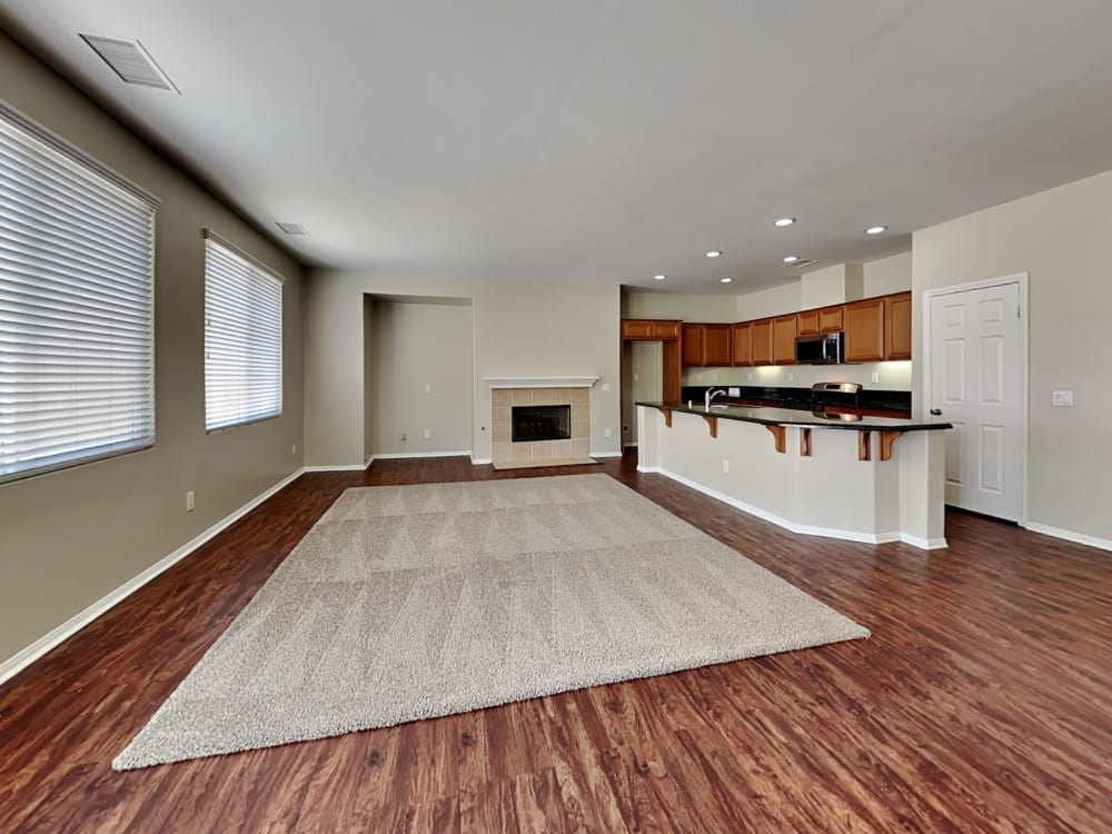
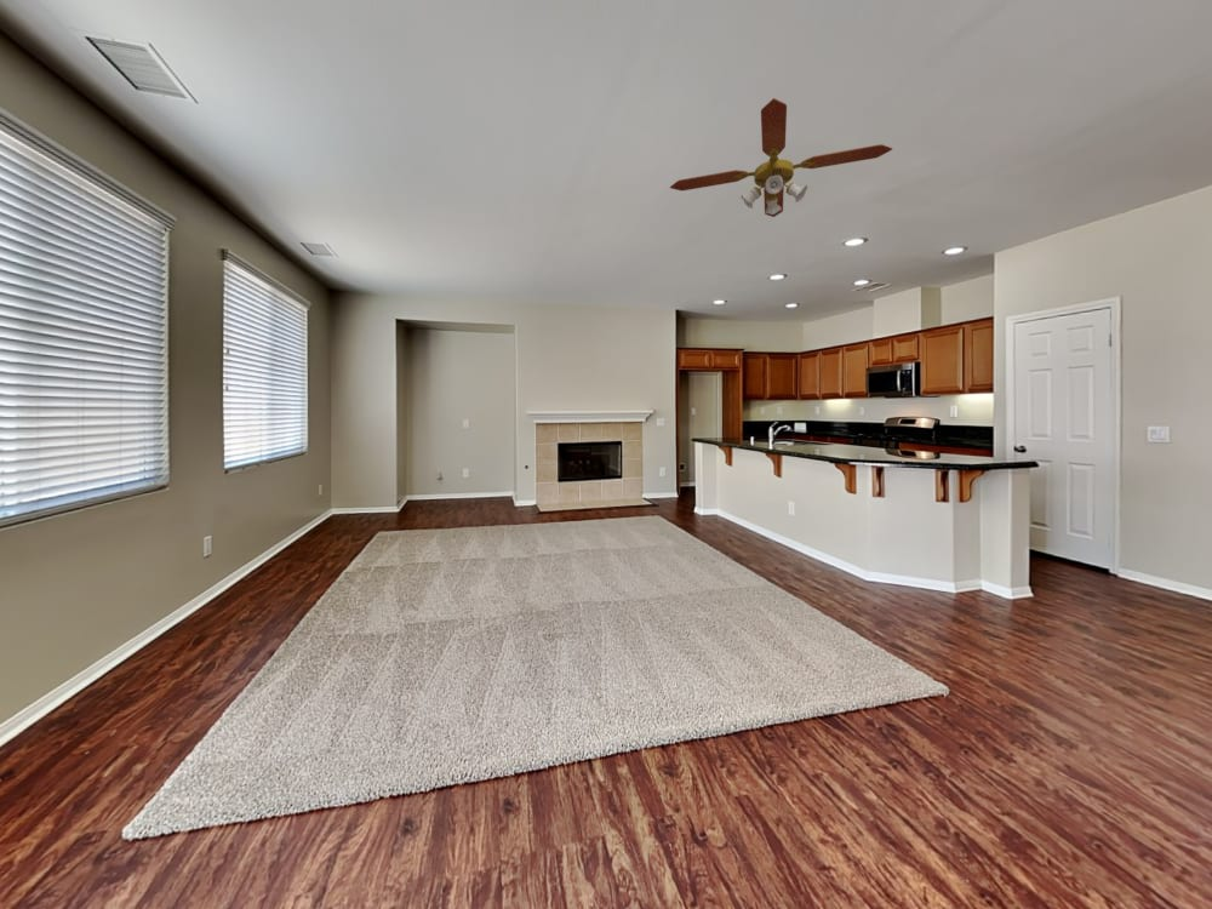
+ ceiling fan [669,97,893,218]
